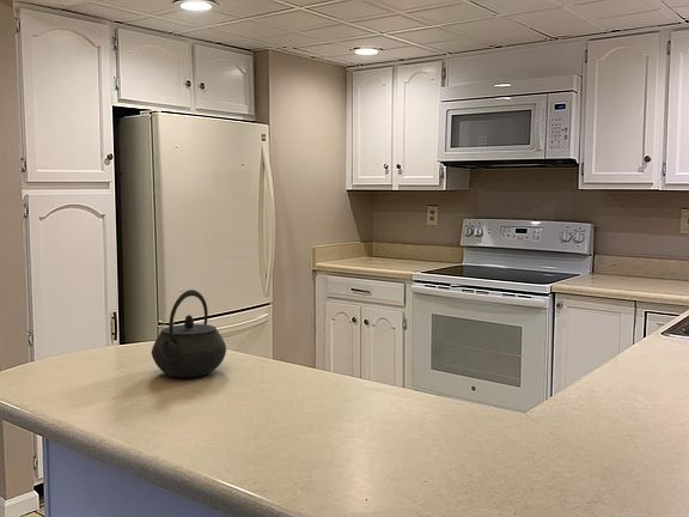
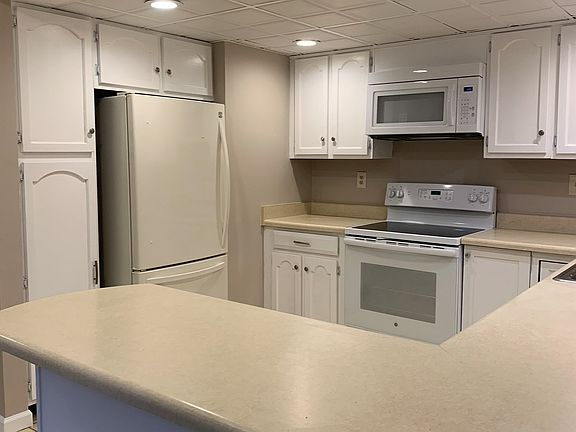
- kettle [151,288,227,379]
